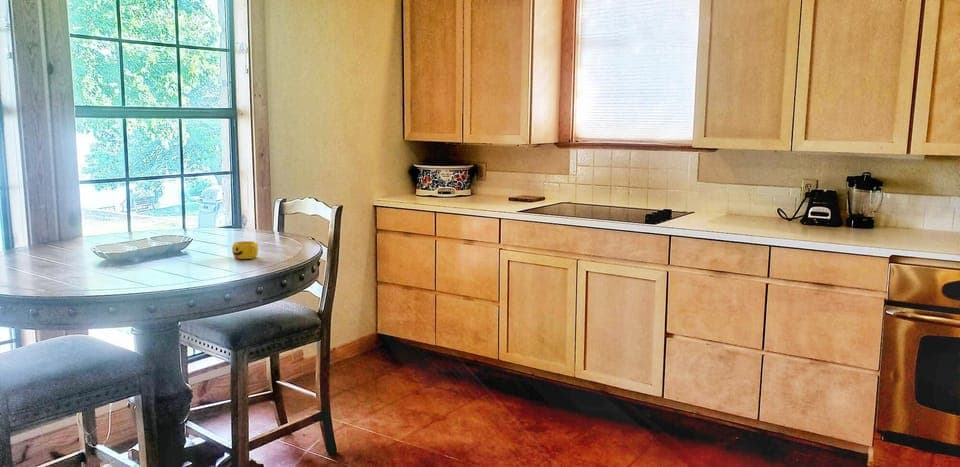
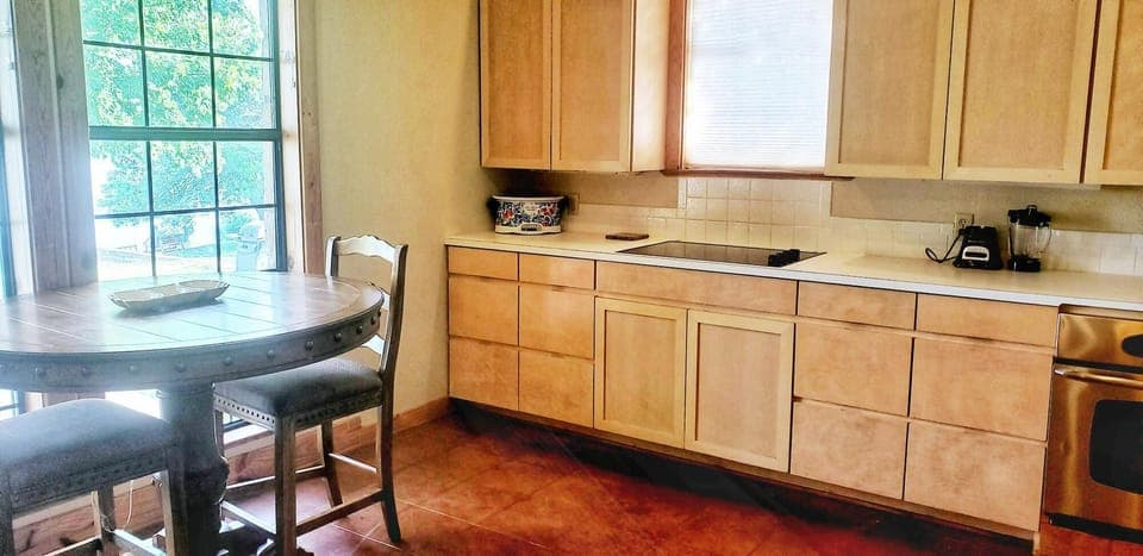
- cup [231,240,259,260]
